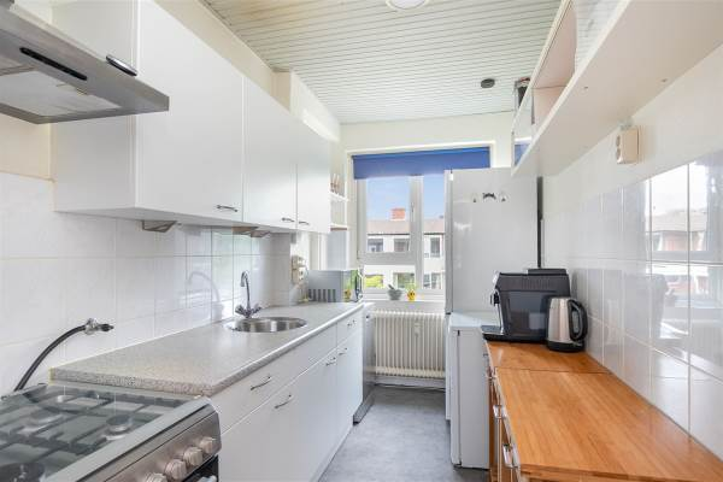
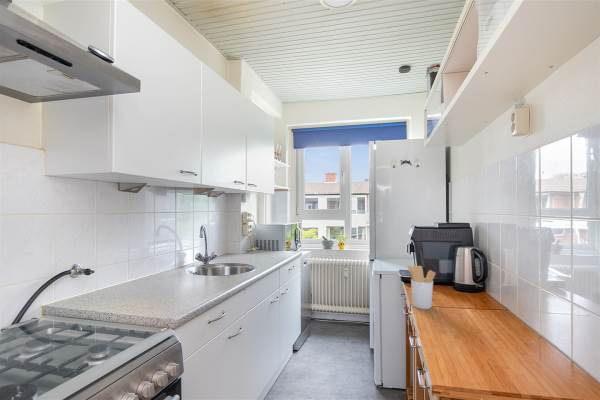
+ utensil holder [406,264,437,310]
